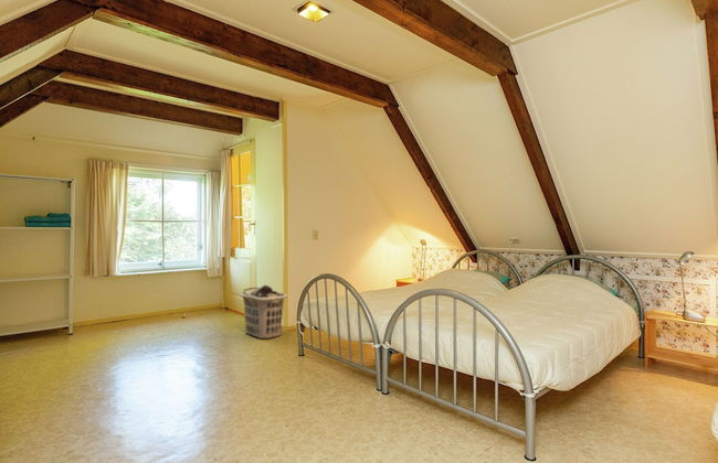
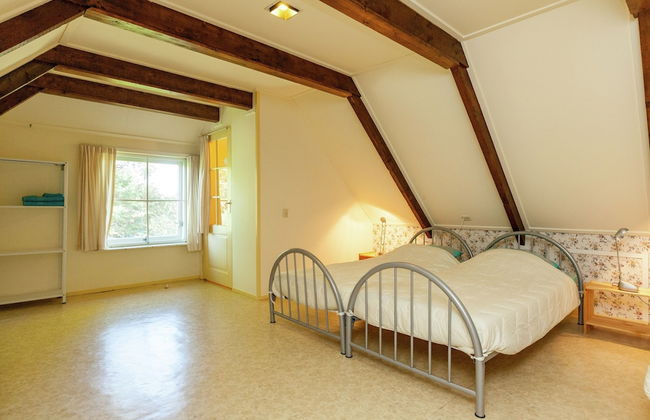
- clothes hamper [239,284,288,340]
